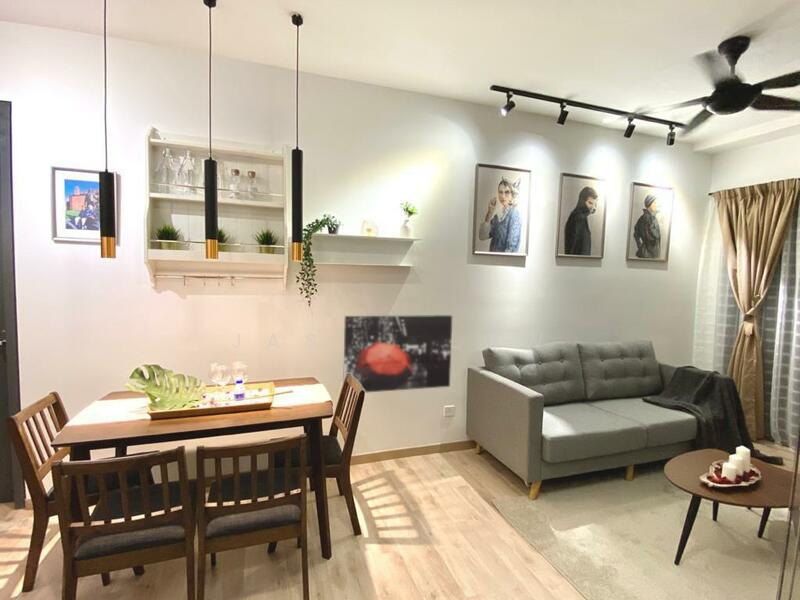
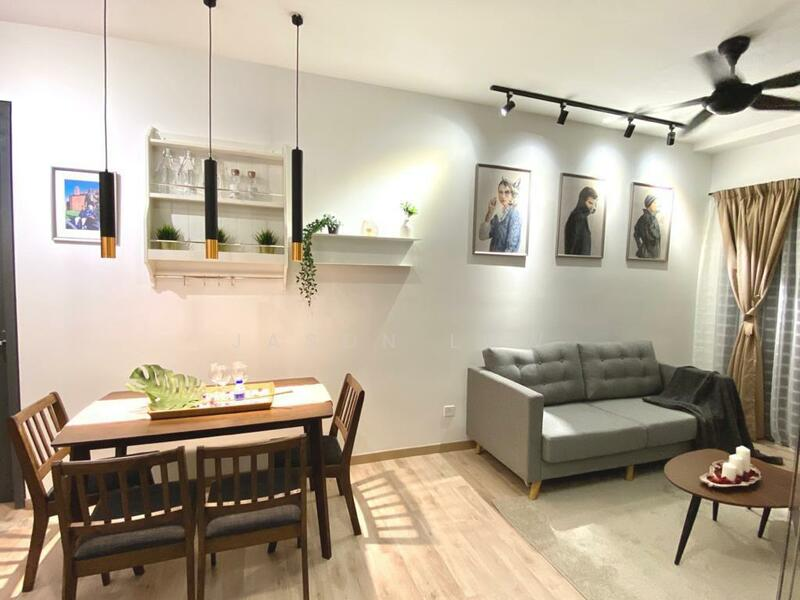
- wall art [342,314,453,394]
